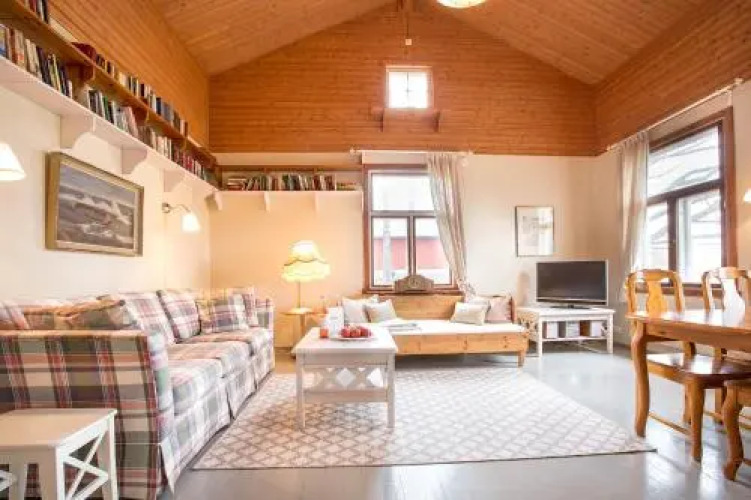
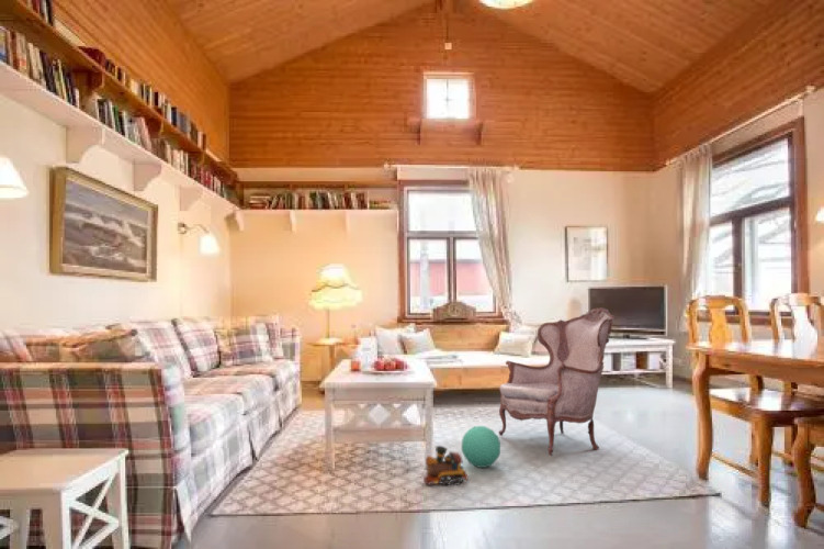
+ armchair [497,306,617,457]
+ ball [461,425,501,469]
+ toy train [422,445,469,486]
